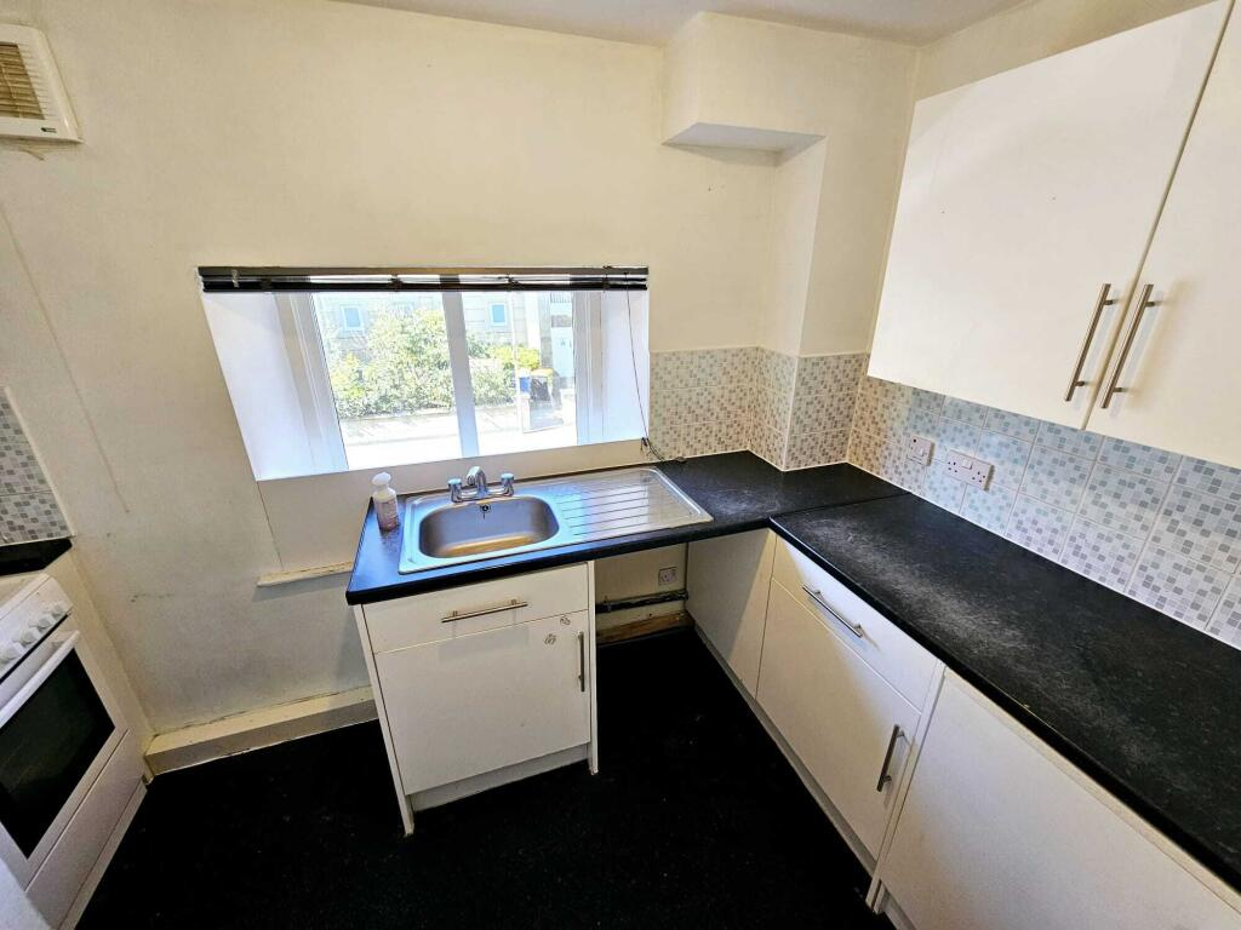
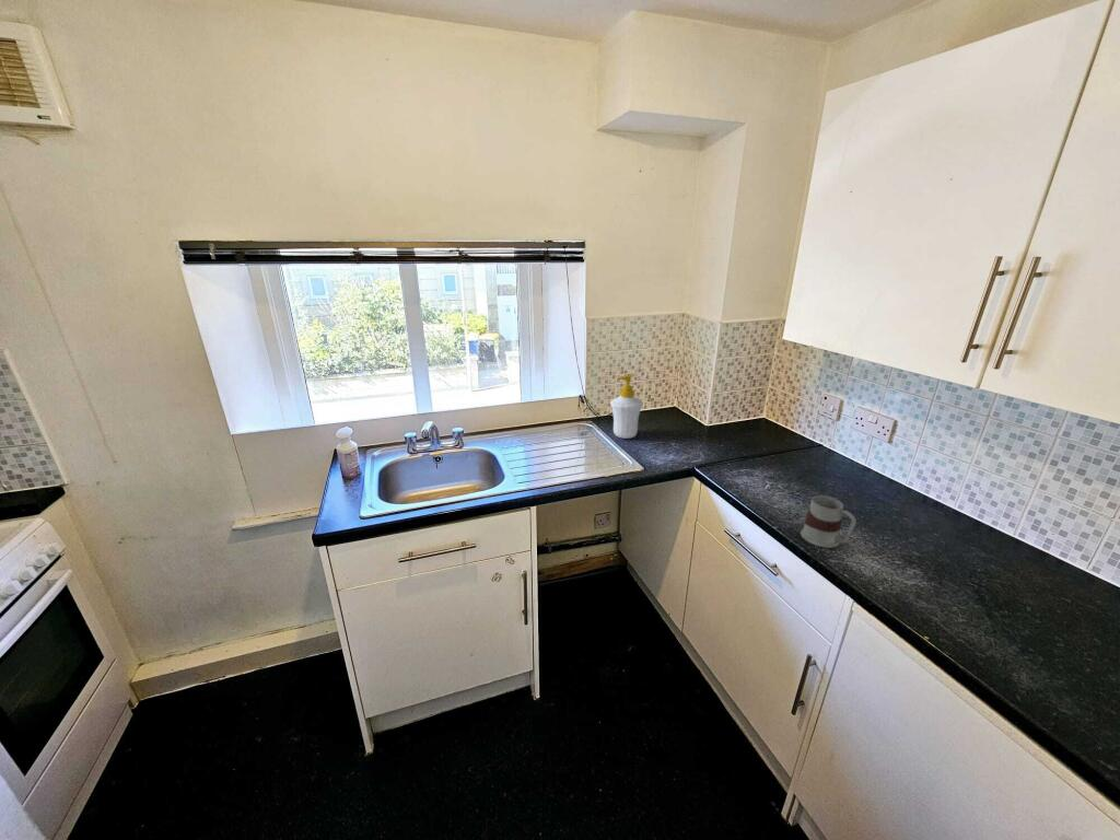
+ soap bottle [609,373,644,440]
+ mug [800,494,858,549]
